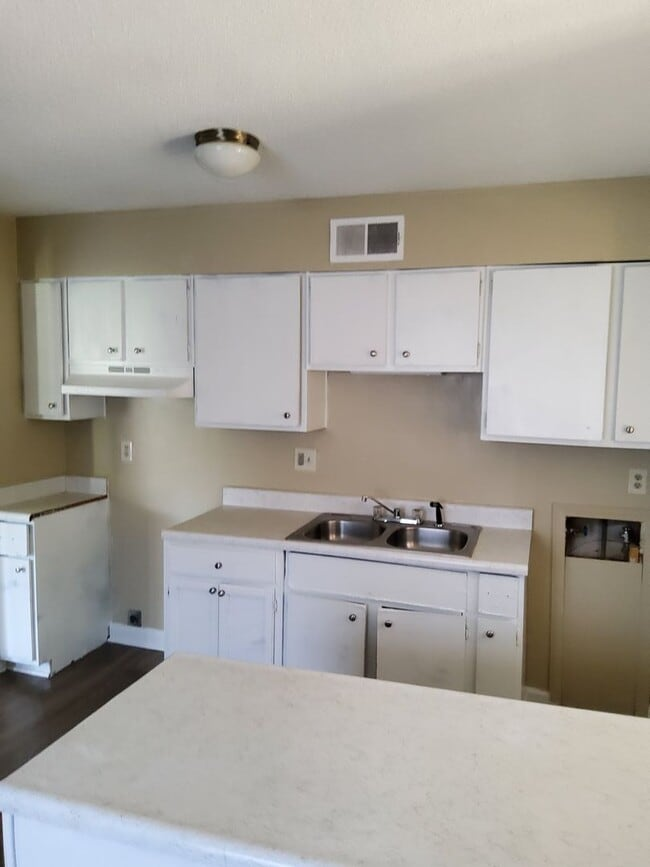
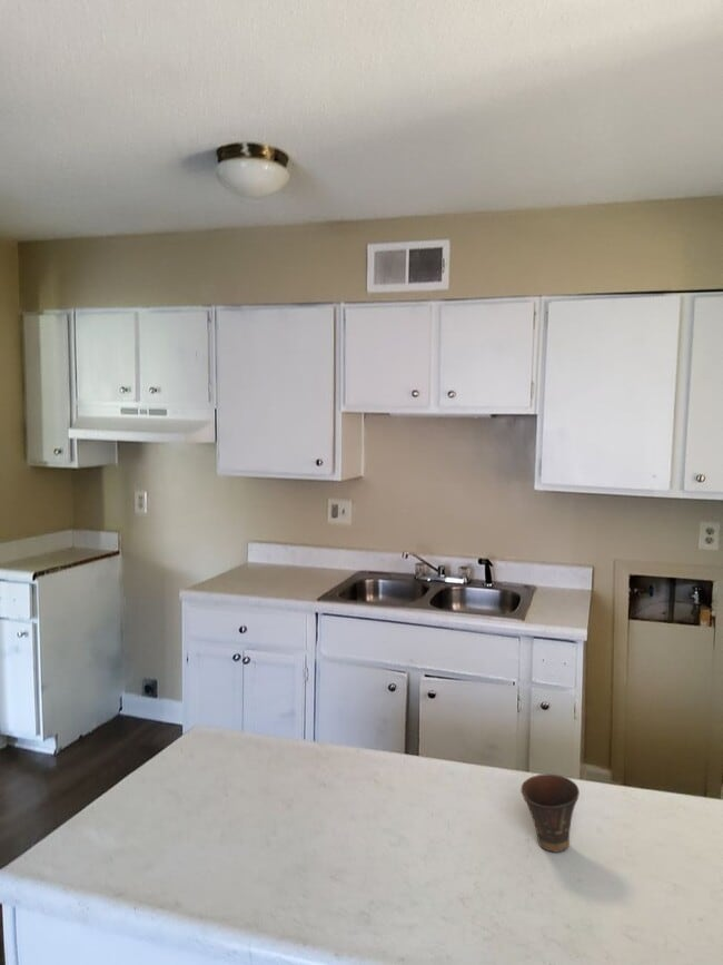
+ cup [519,774,581,854]
